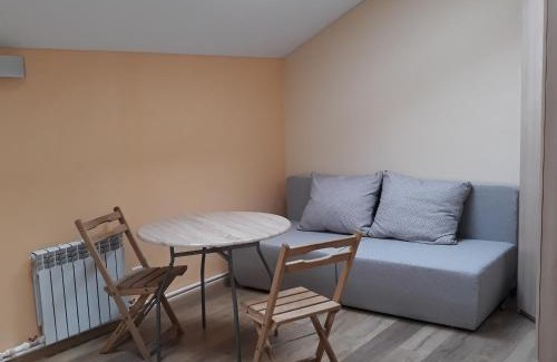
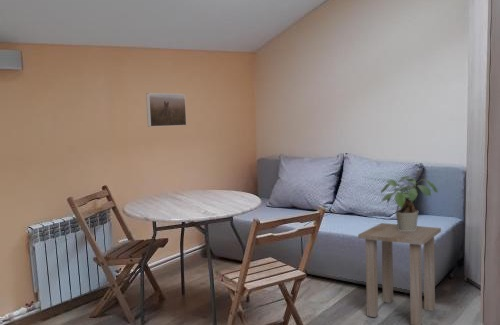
+ potted plant [380,176,439,231]
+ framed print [145,92,188,128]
+ side table [357,222,442,325]
